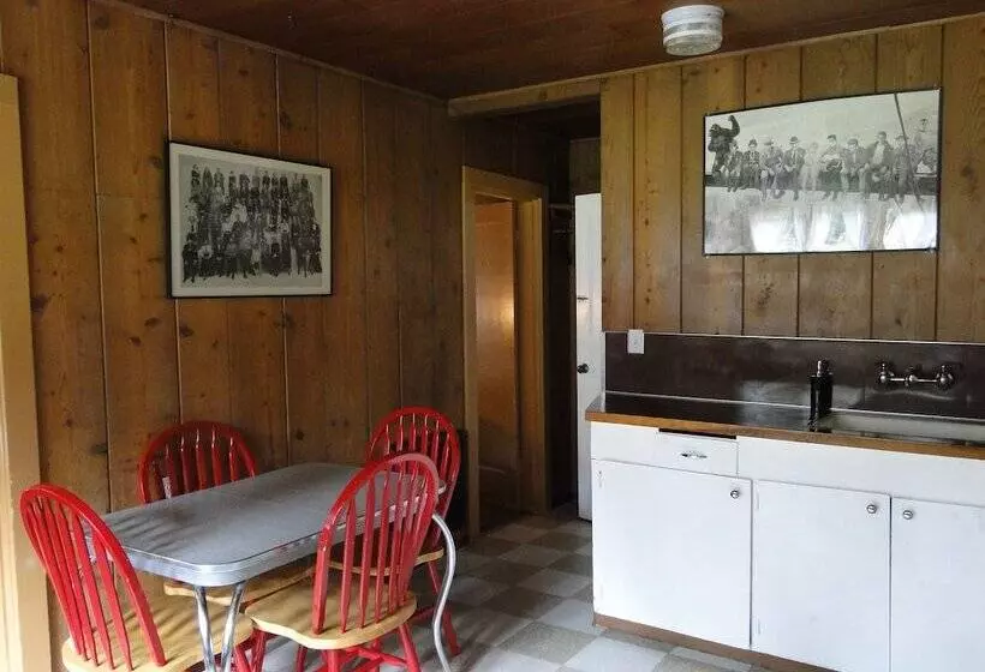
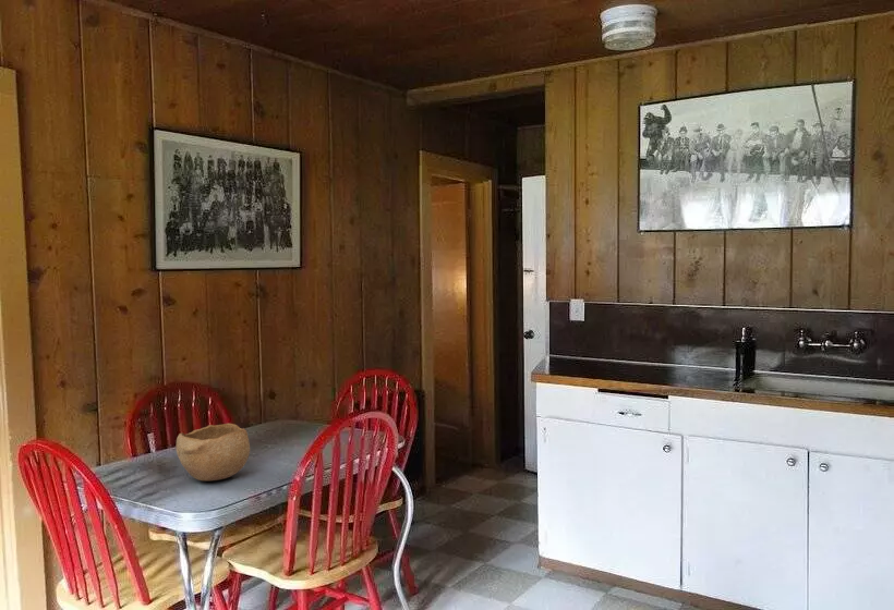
+ bowl [176,423,251,481]
